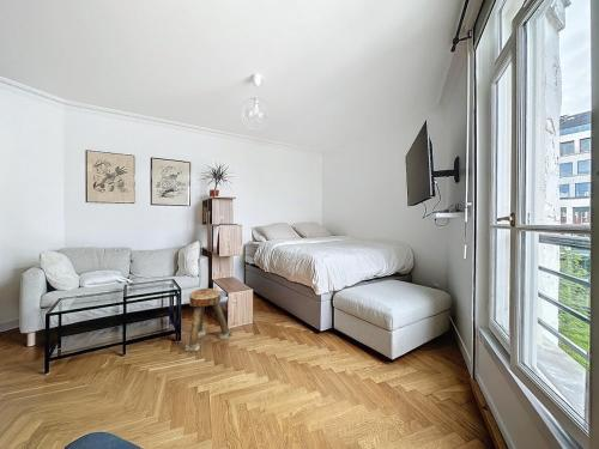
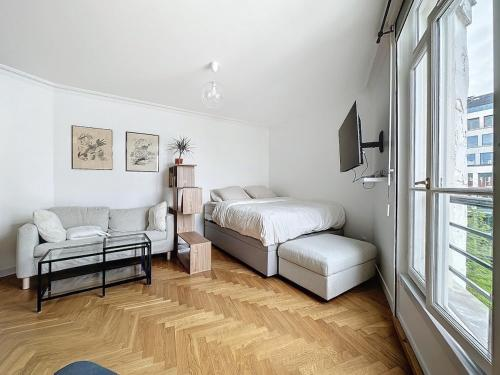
- stool [183,287,232,352]
